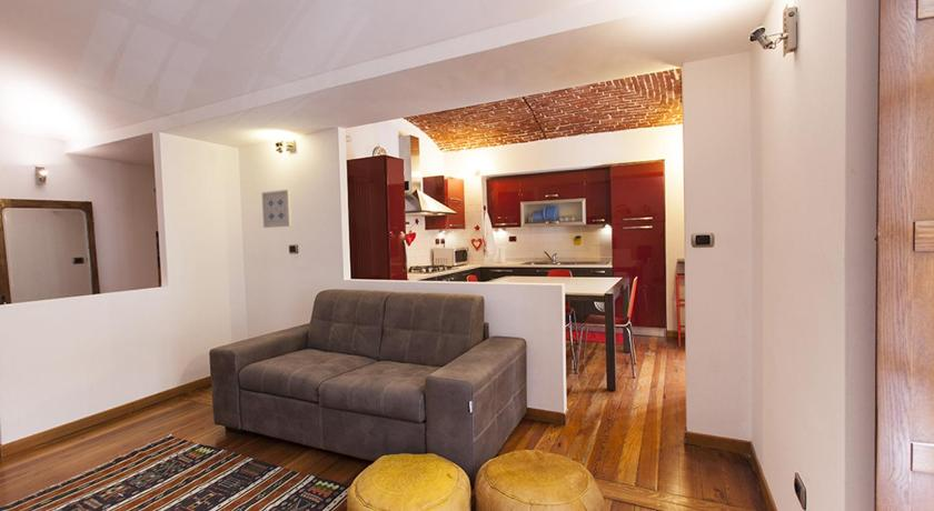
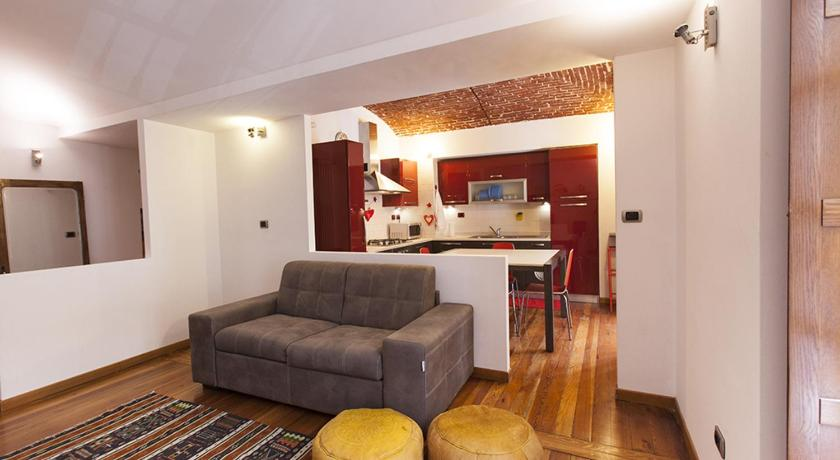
- wall art [260,189,292,229]
